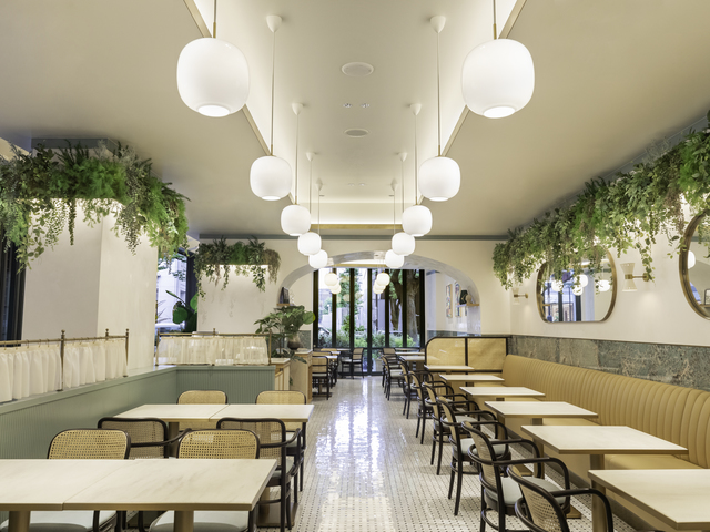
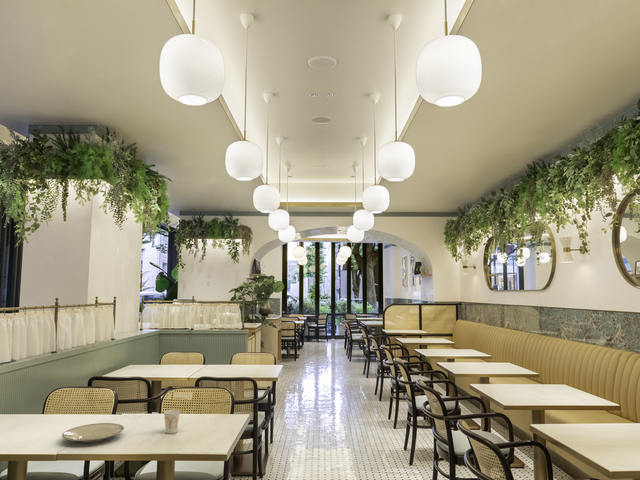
+ plate [61,422,125,443]
+ cup [163,409,181,435]
